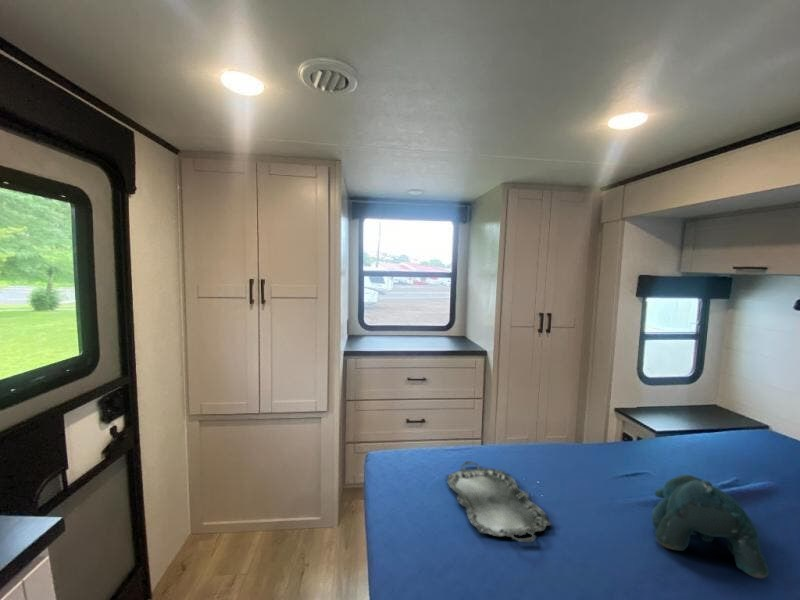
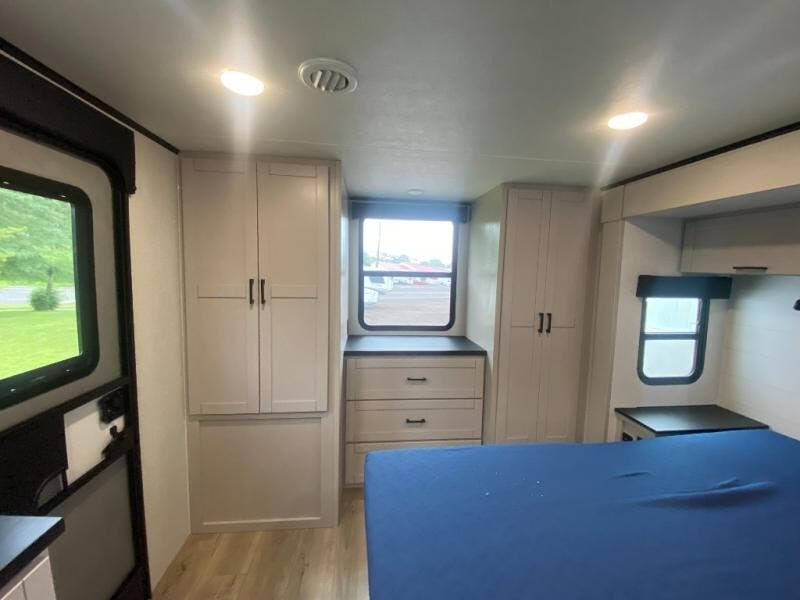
- serving tray [445,460,553,544]
- teddy bear [651,474,770,579]
